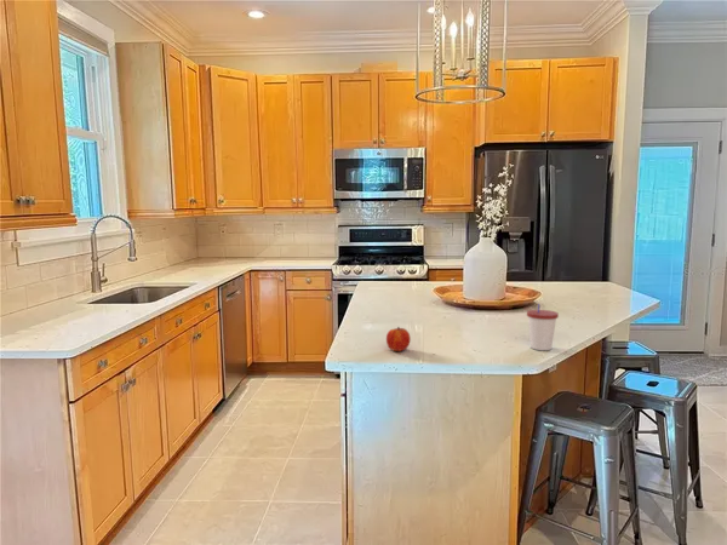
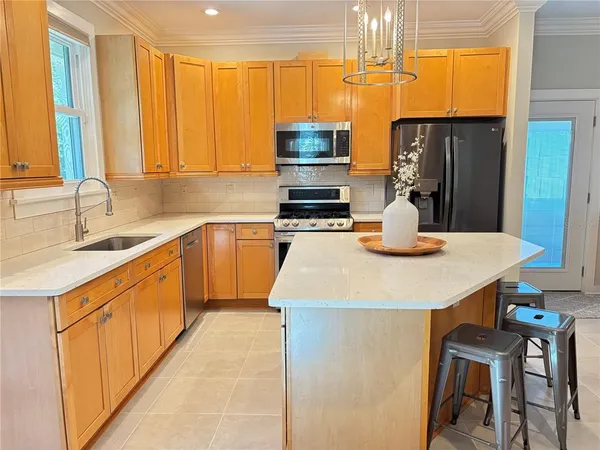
- cup [526,303,560,351]
- fruit [385,326,412,352]
